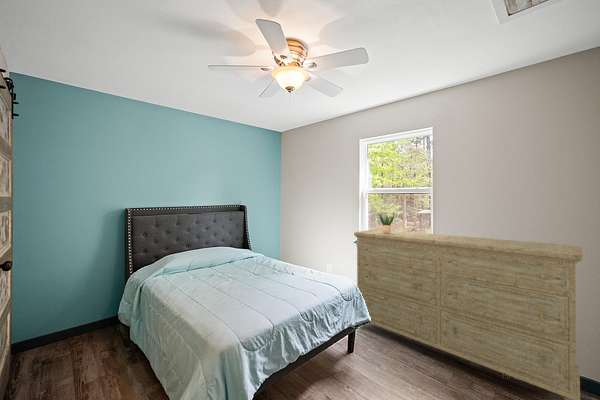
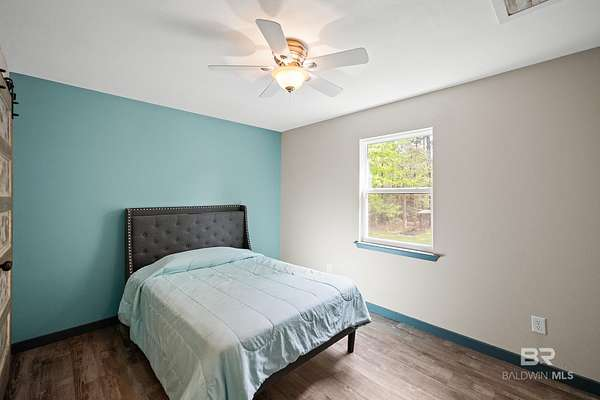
- potted plant [376,212,395,233]
- dresser [353,228,583,400]
